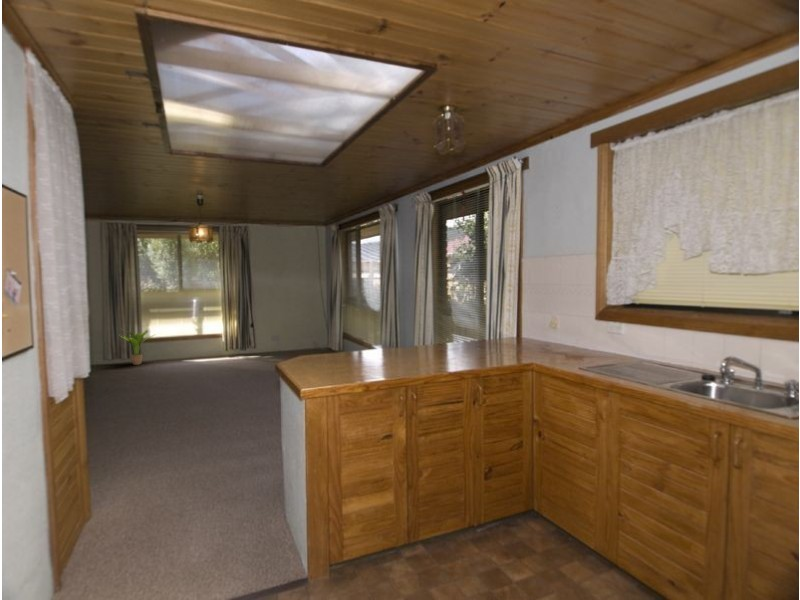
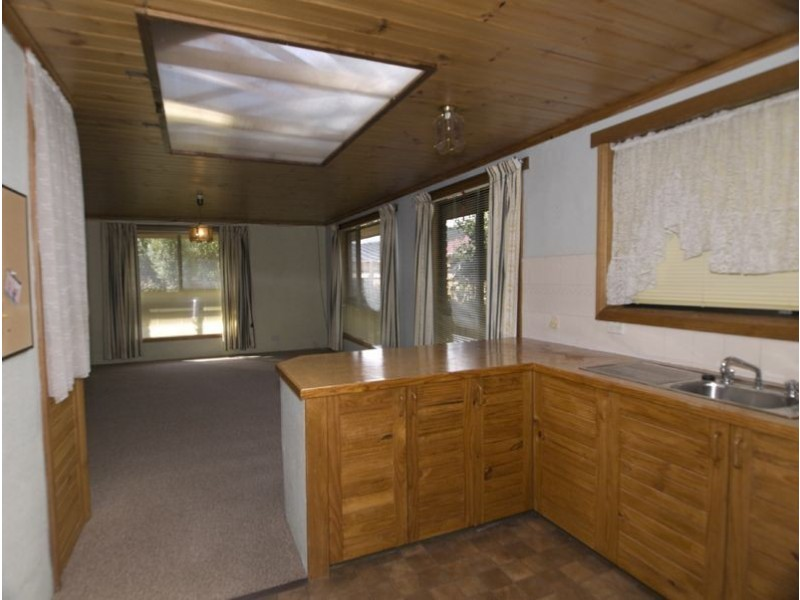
- potted plant [120,327,155,366]
